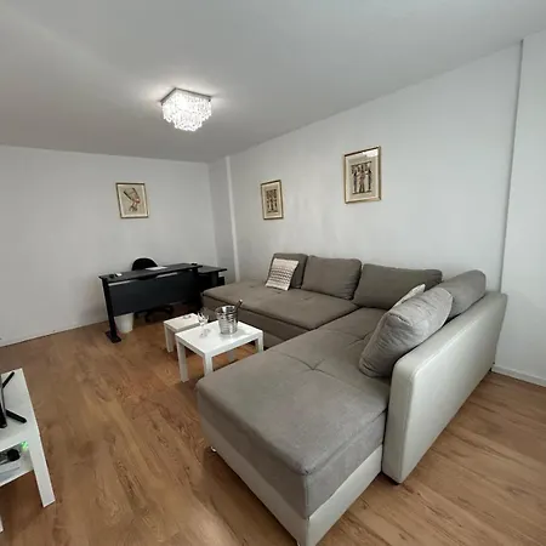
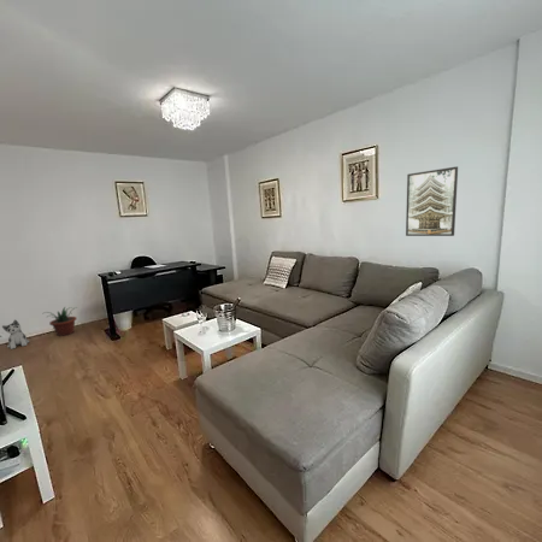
+ plush toy [1,319,30,350]
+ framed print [405,165,459,237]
+ potted plant [43,306,78,337]
